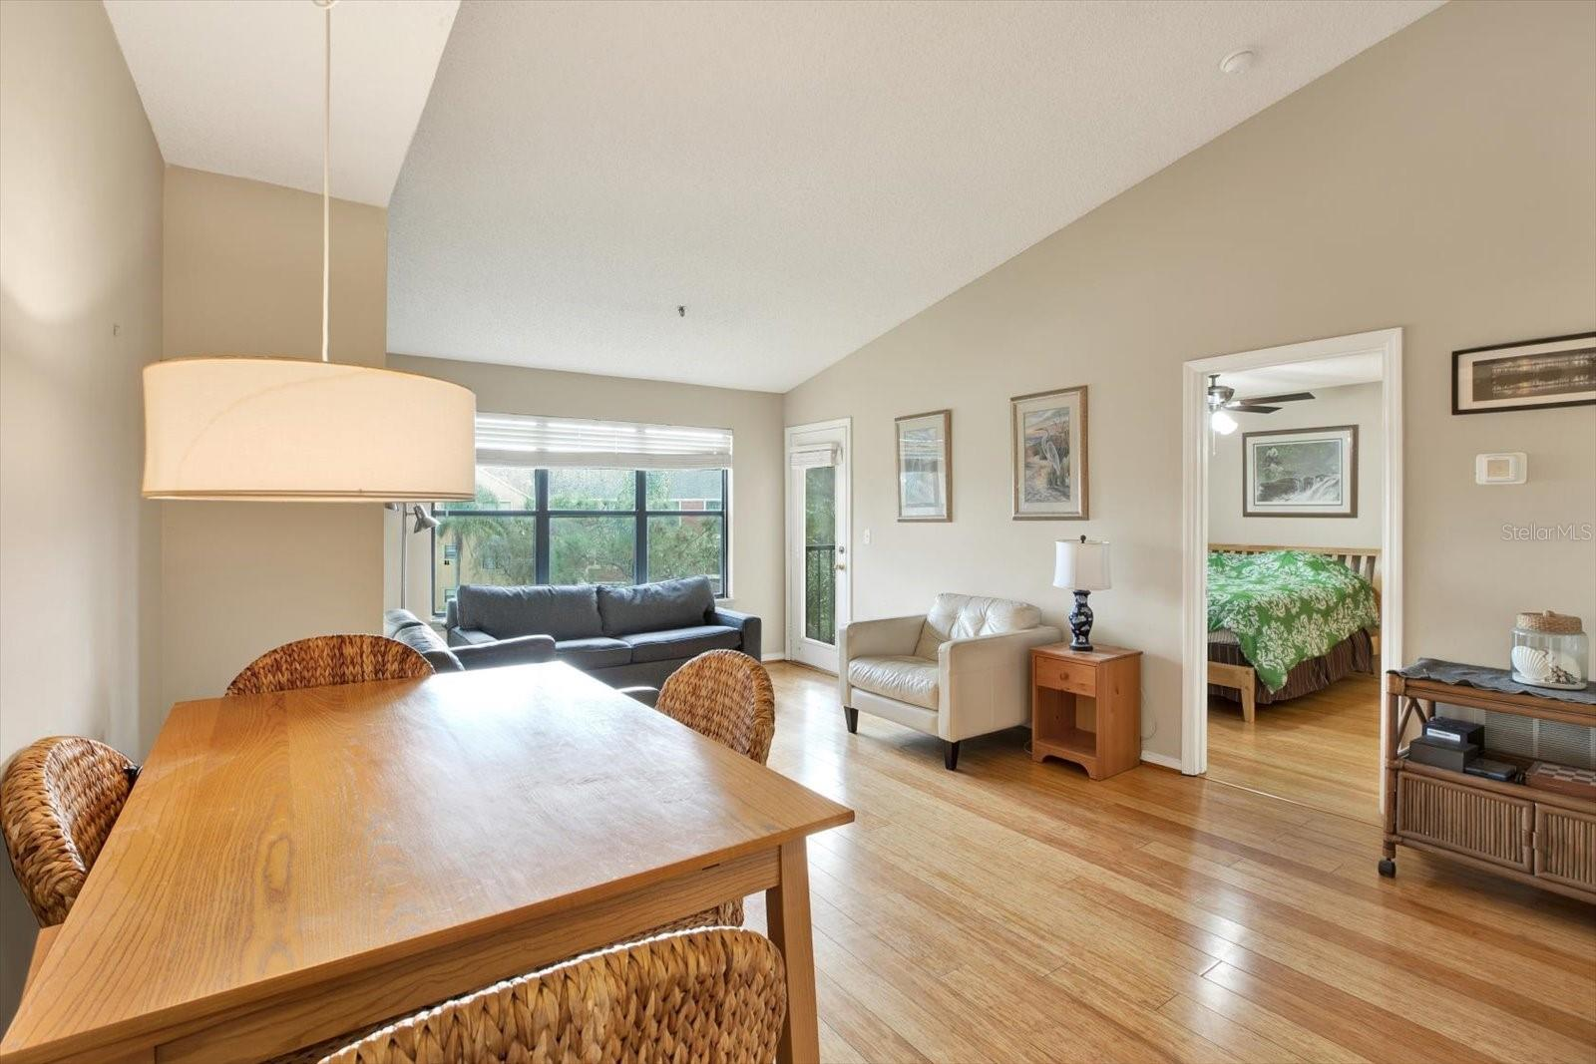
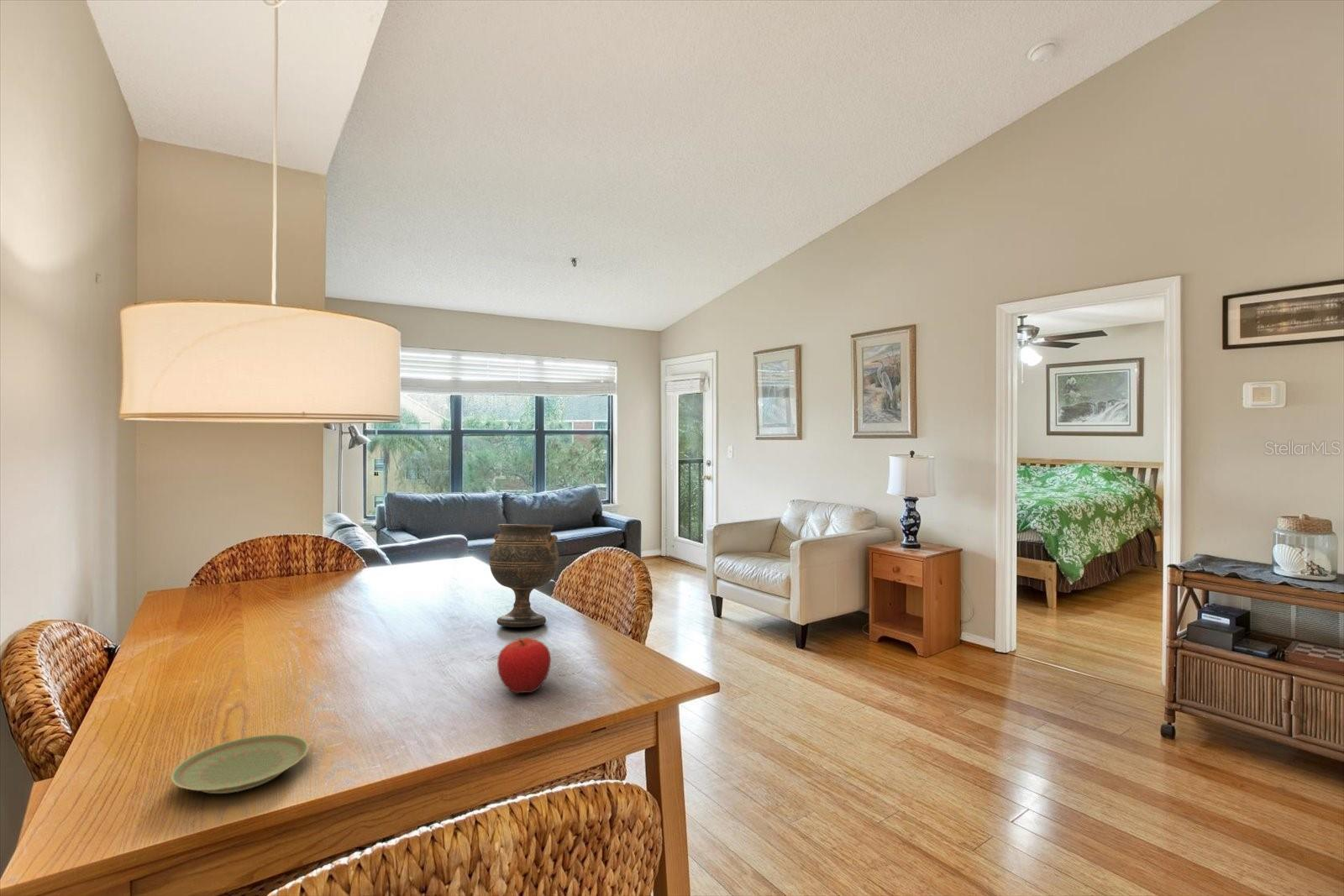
+ plate [170,733,310,794]
+ goblet [489,523,560,628]
+ fruit [496,637,551,694]
